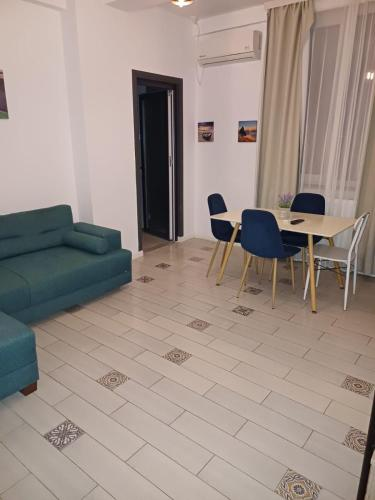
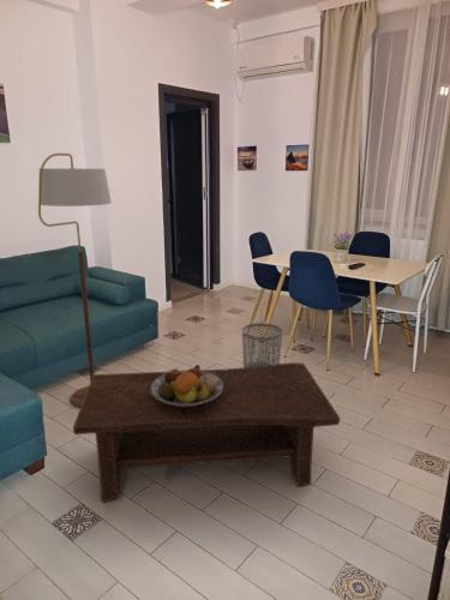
+ coffee table [72,361,342,503]
+ waste bin [241,322,283,368]
+ fruit bowl [151,364,223,406]
+ floor lamp [37,152,113,409]
